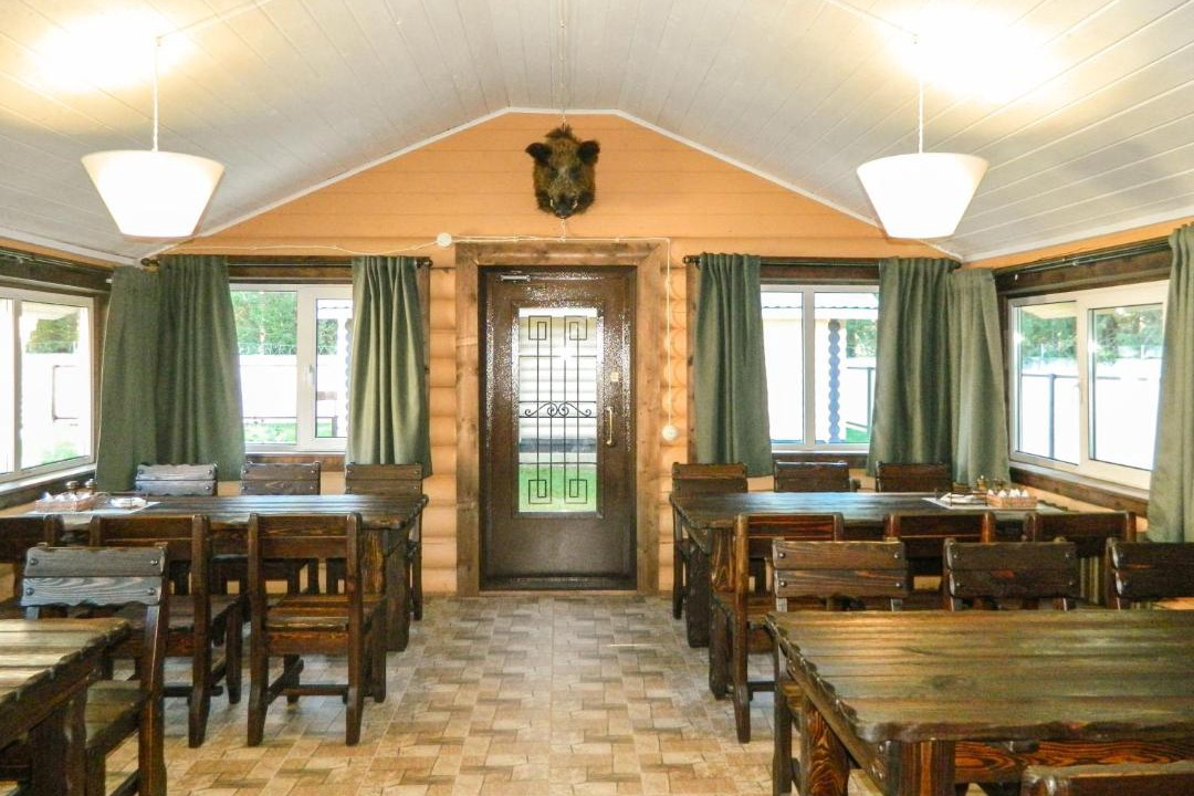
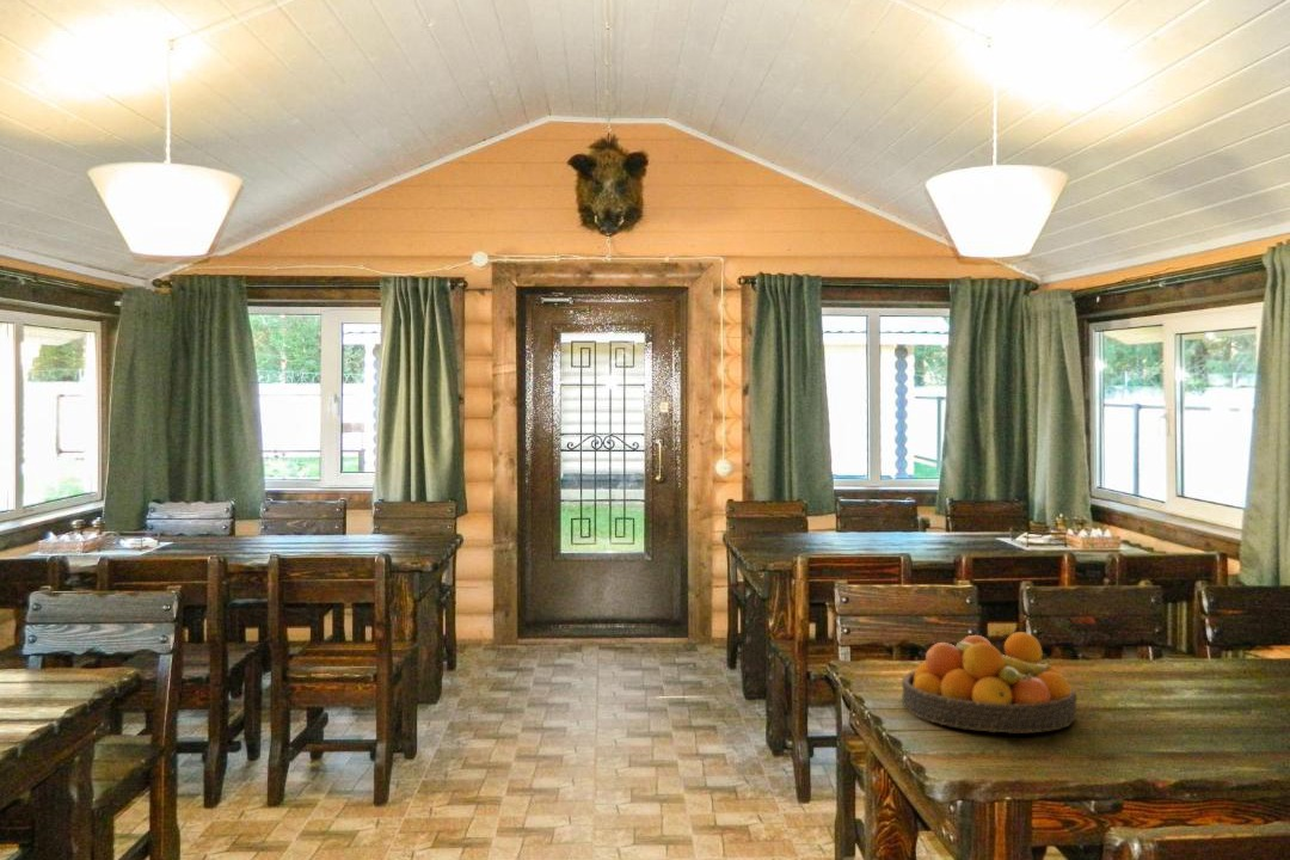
+ fruit bowl [901,631,1077,735]
